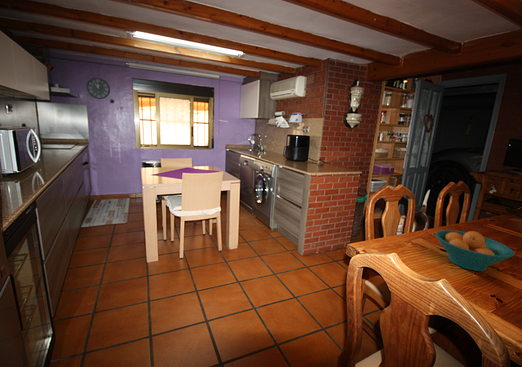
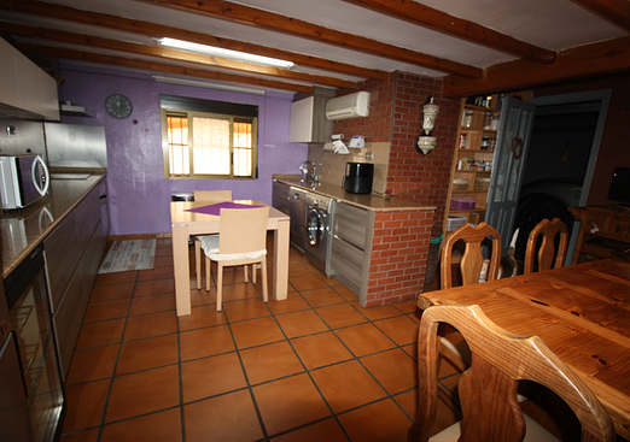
- fruit bowl [434,229,516,272]
